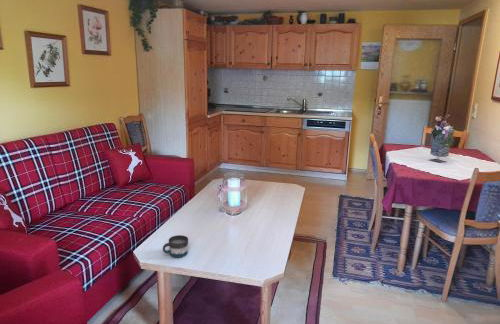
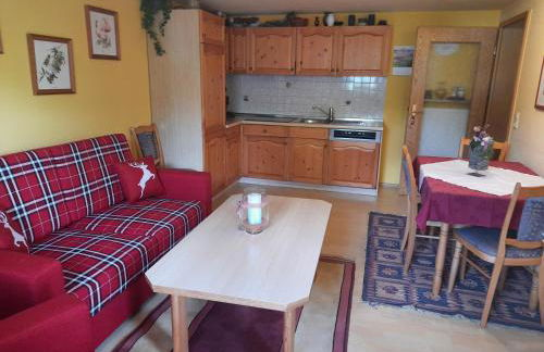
- mug [162,234,189,259]
